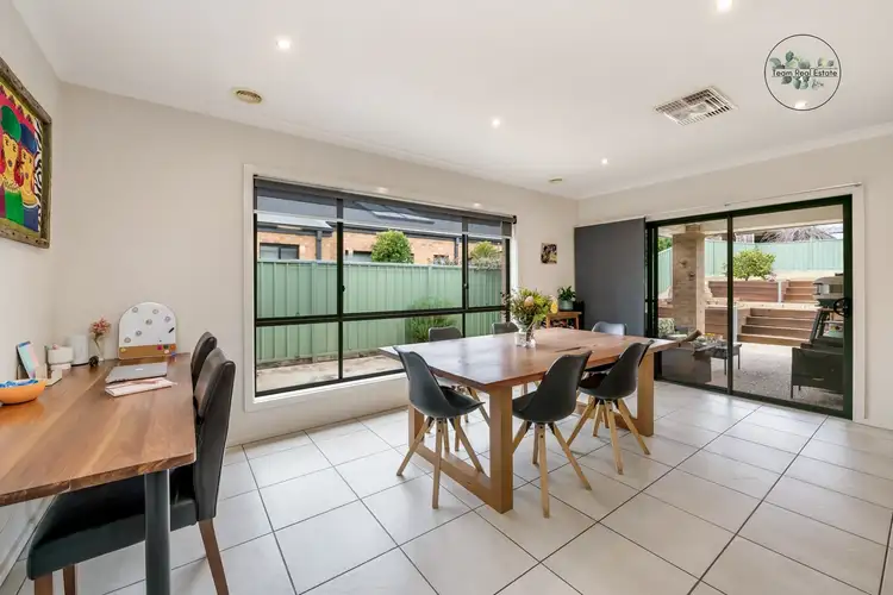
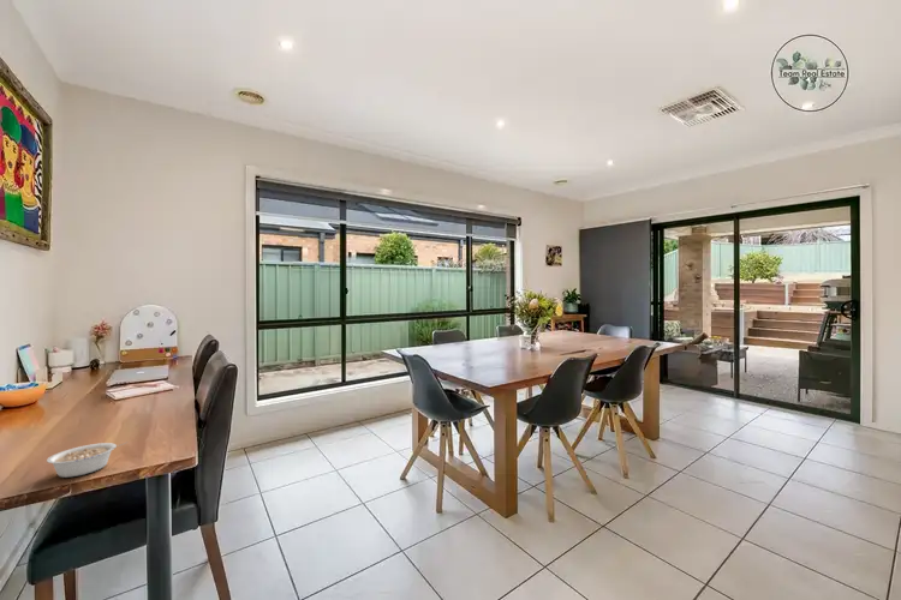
+ legume [46,442,127,479]
